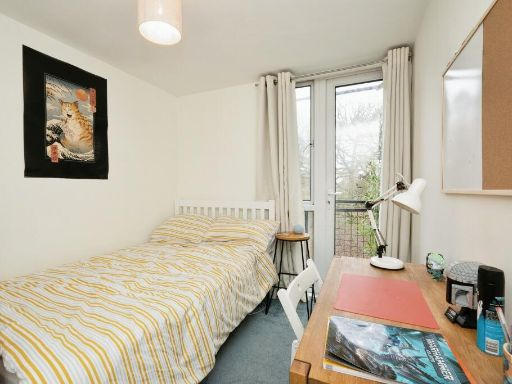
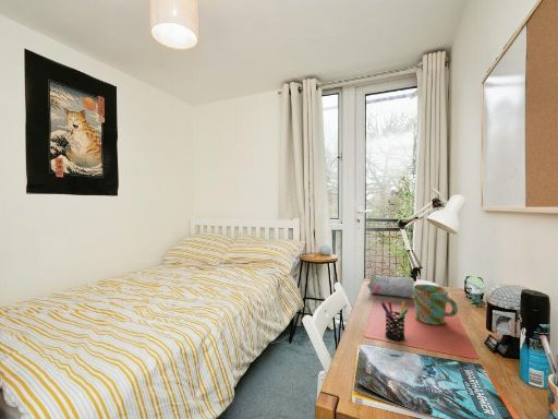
+ pen holder [380,300,409,342]
+ mug [413,284,459,326]
+ pencil case [367,273,415,298]
